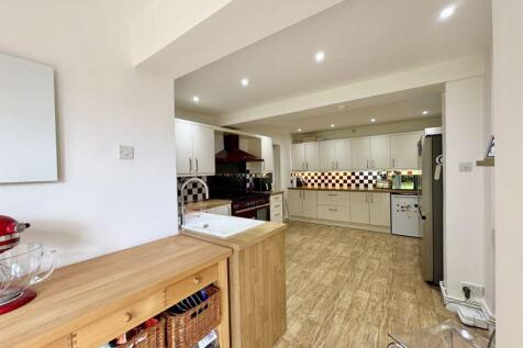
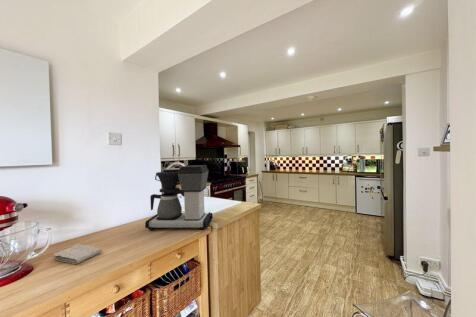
+ coffee maker [144,164,214,231]
+ washcloth [52,243,102,265]
